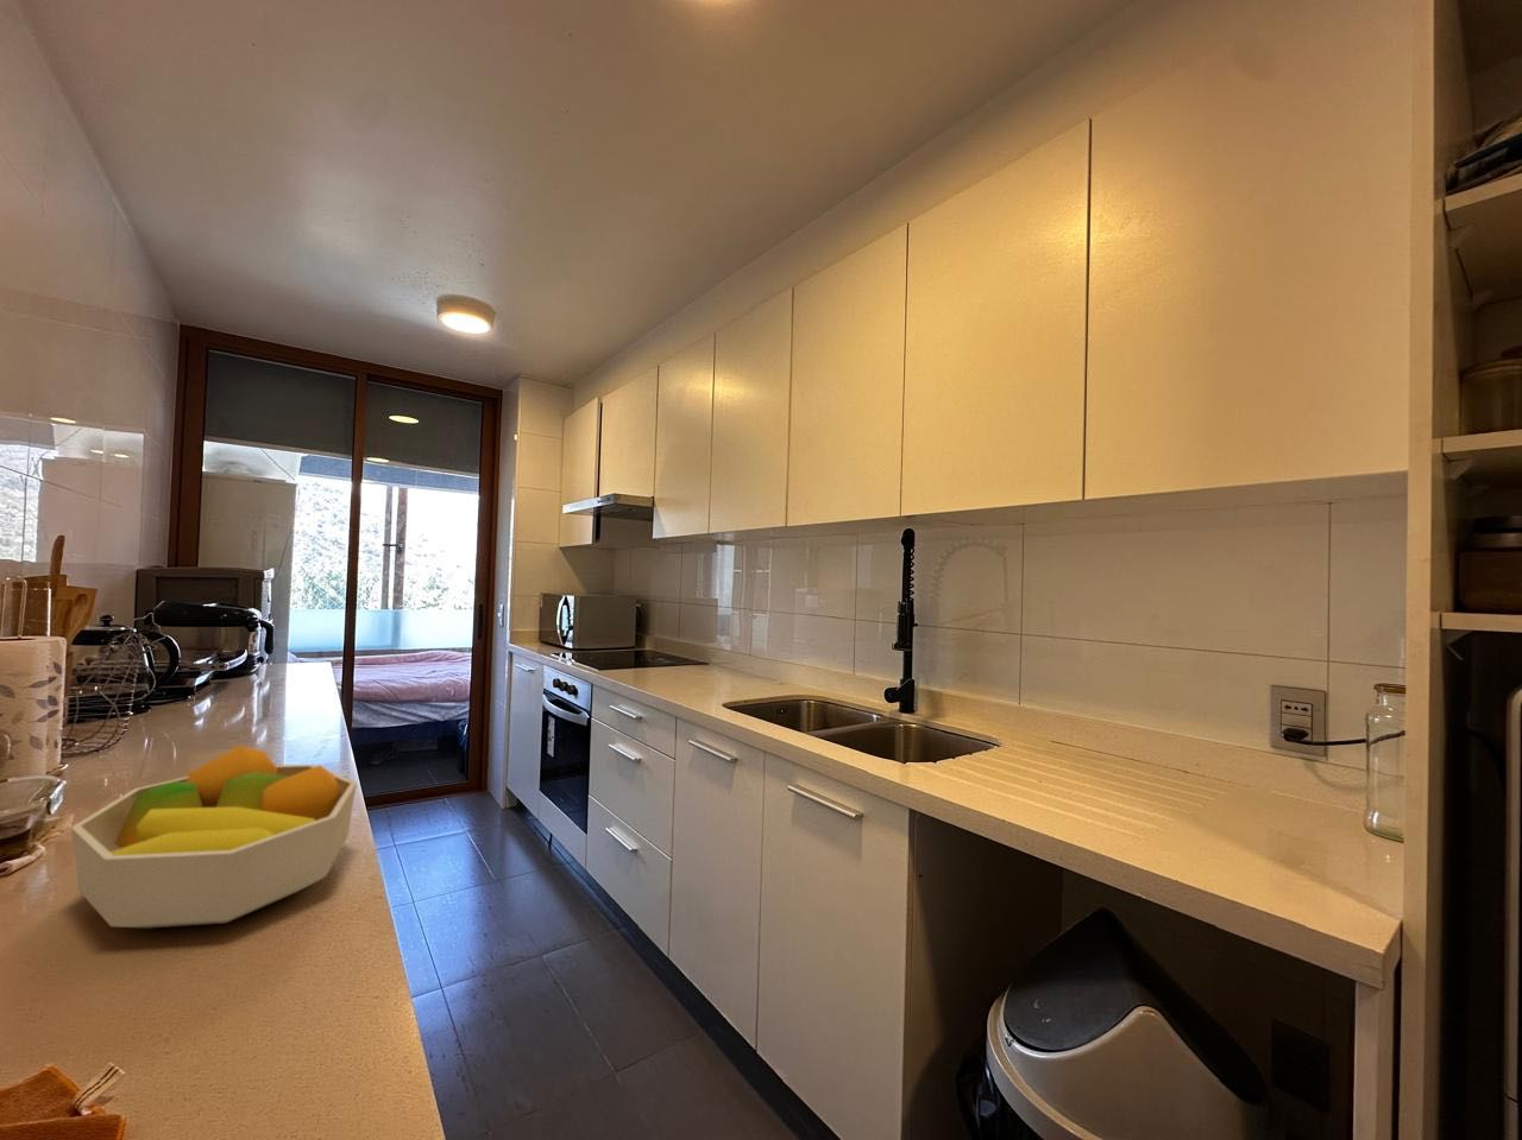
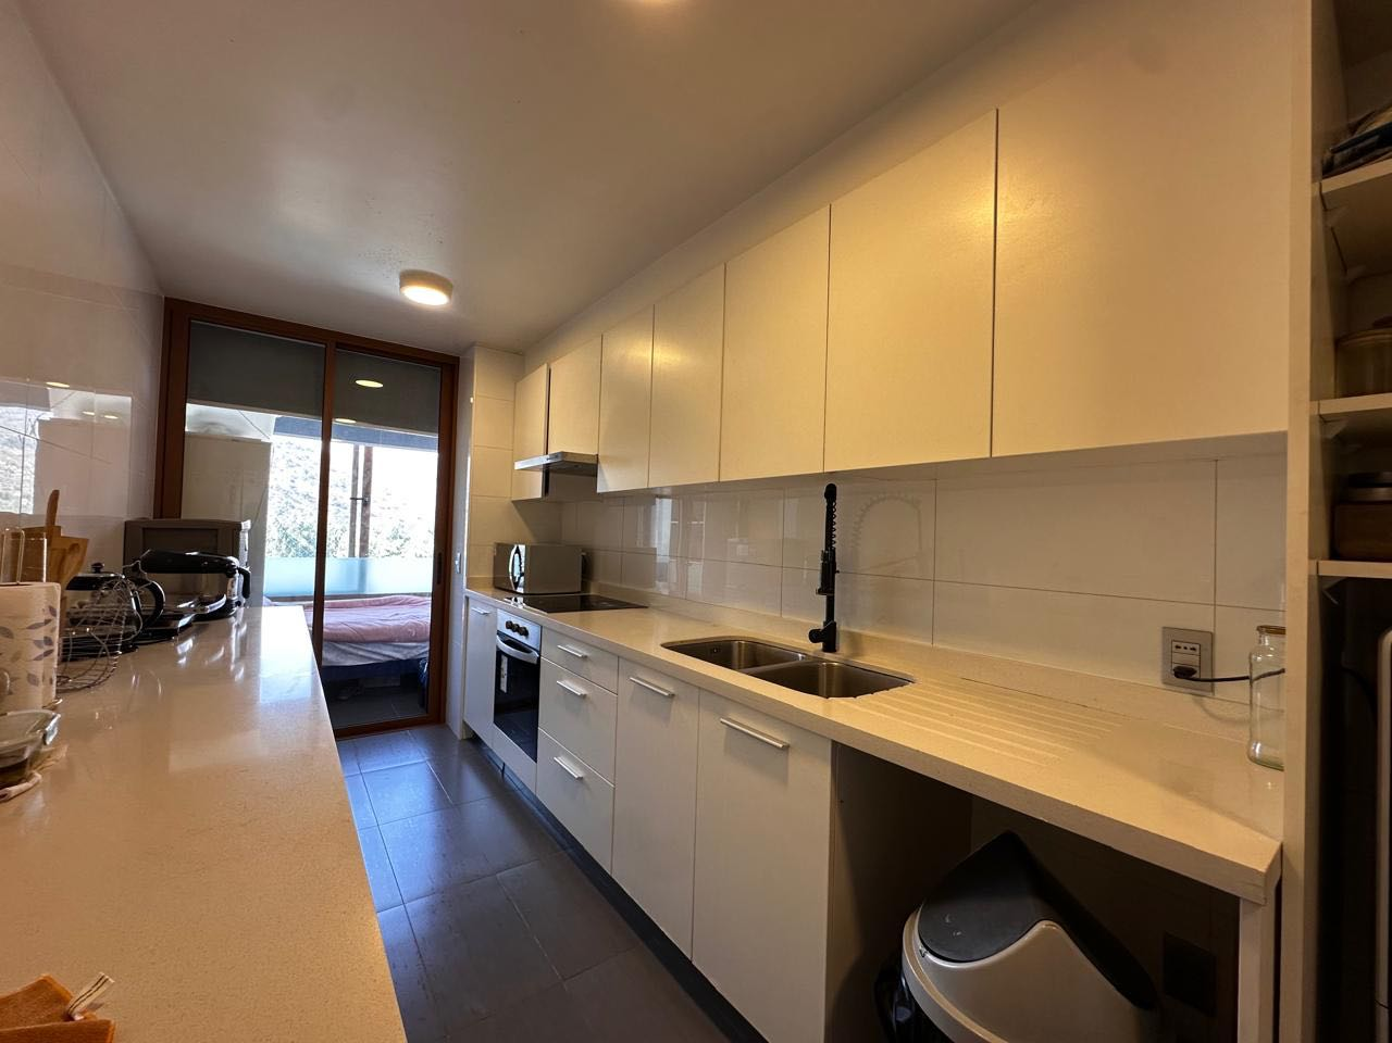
- fruit bowl [71,745,358,929]
